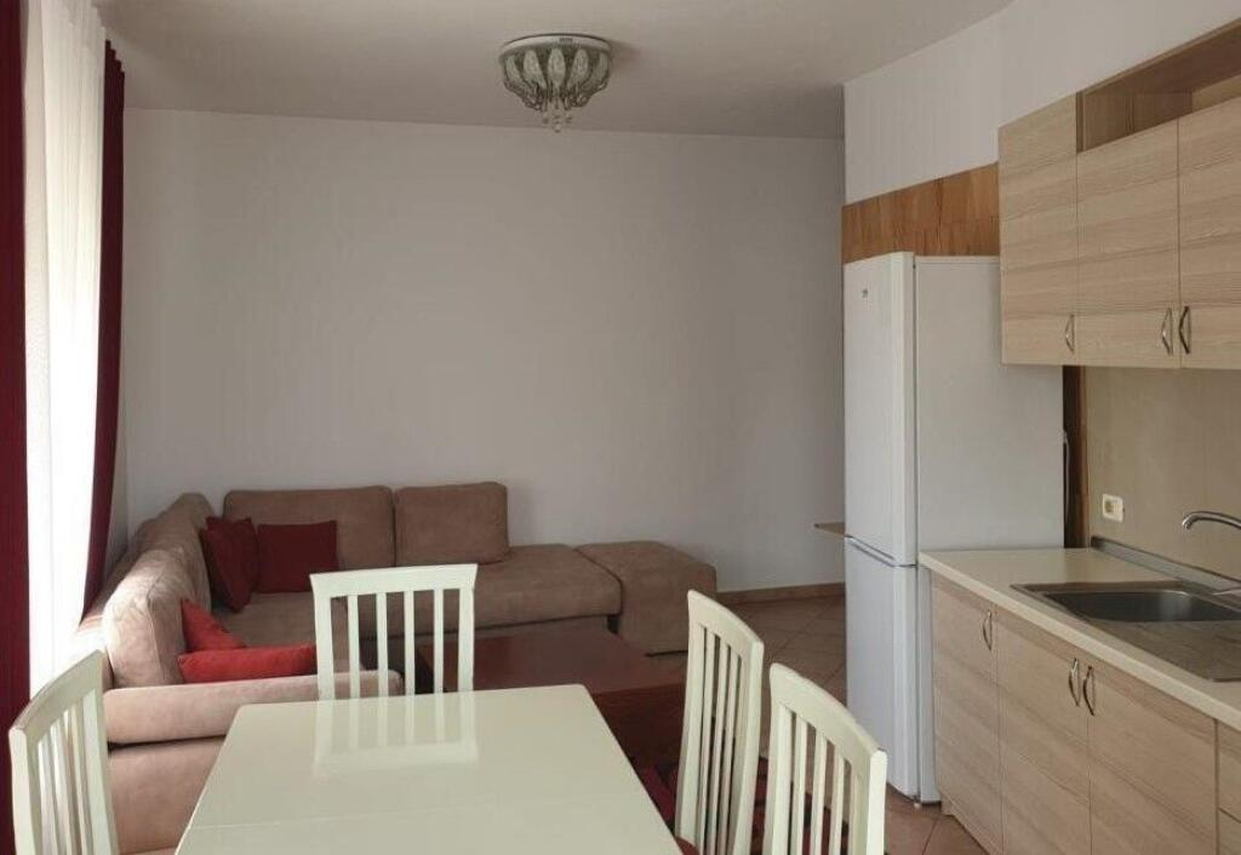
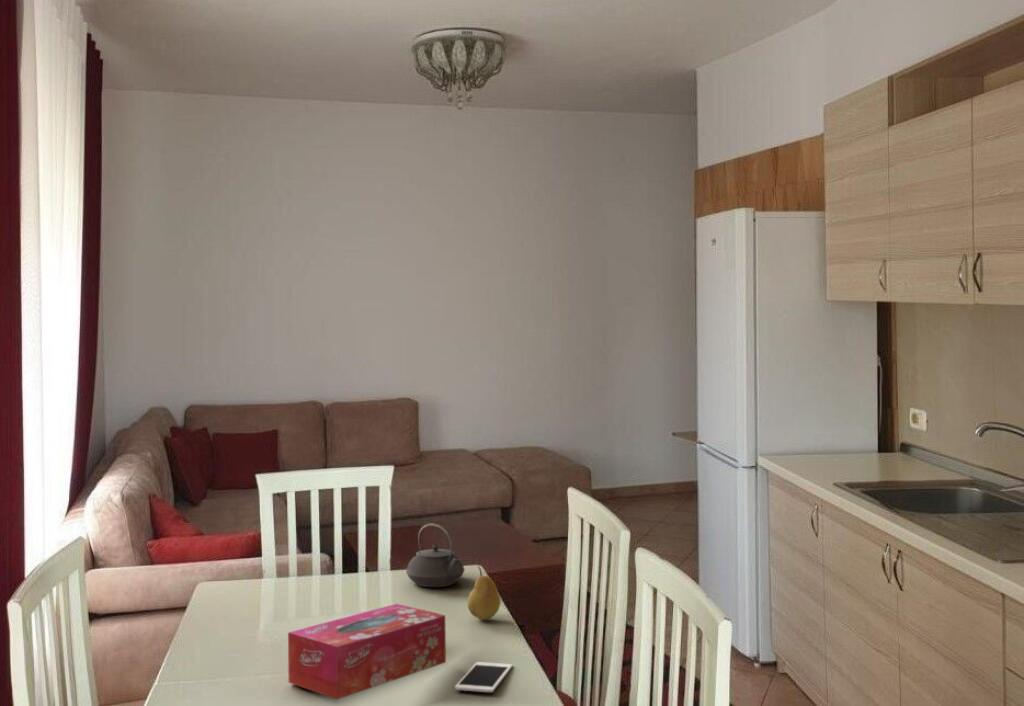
+ tissue box [287,603,447,701]
+ fruit [467,565,502,621]
+ cell phone [454,661,513,693]
+ teapot [405,522,466,588]
